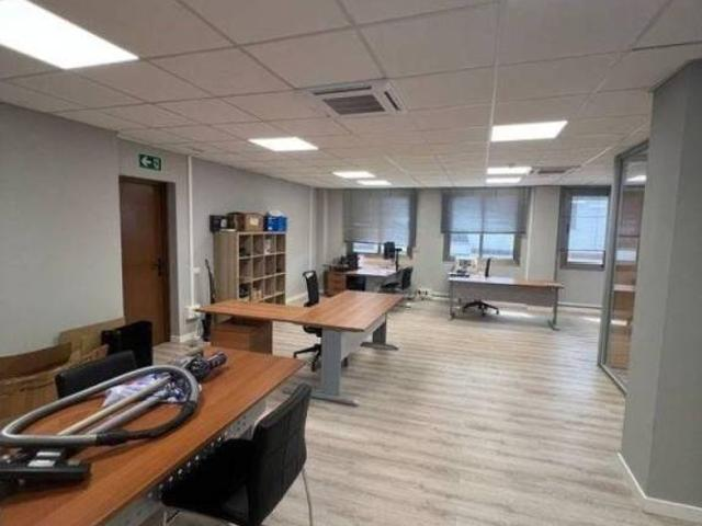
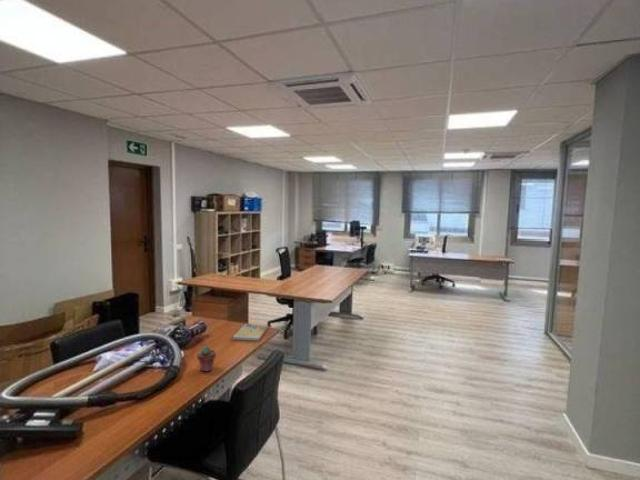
+ potted succulent [196,345,217,373]
+ book [232,323,269,342]
